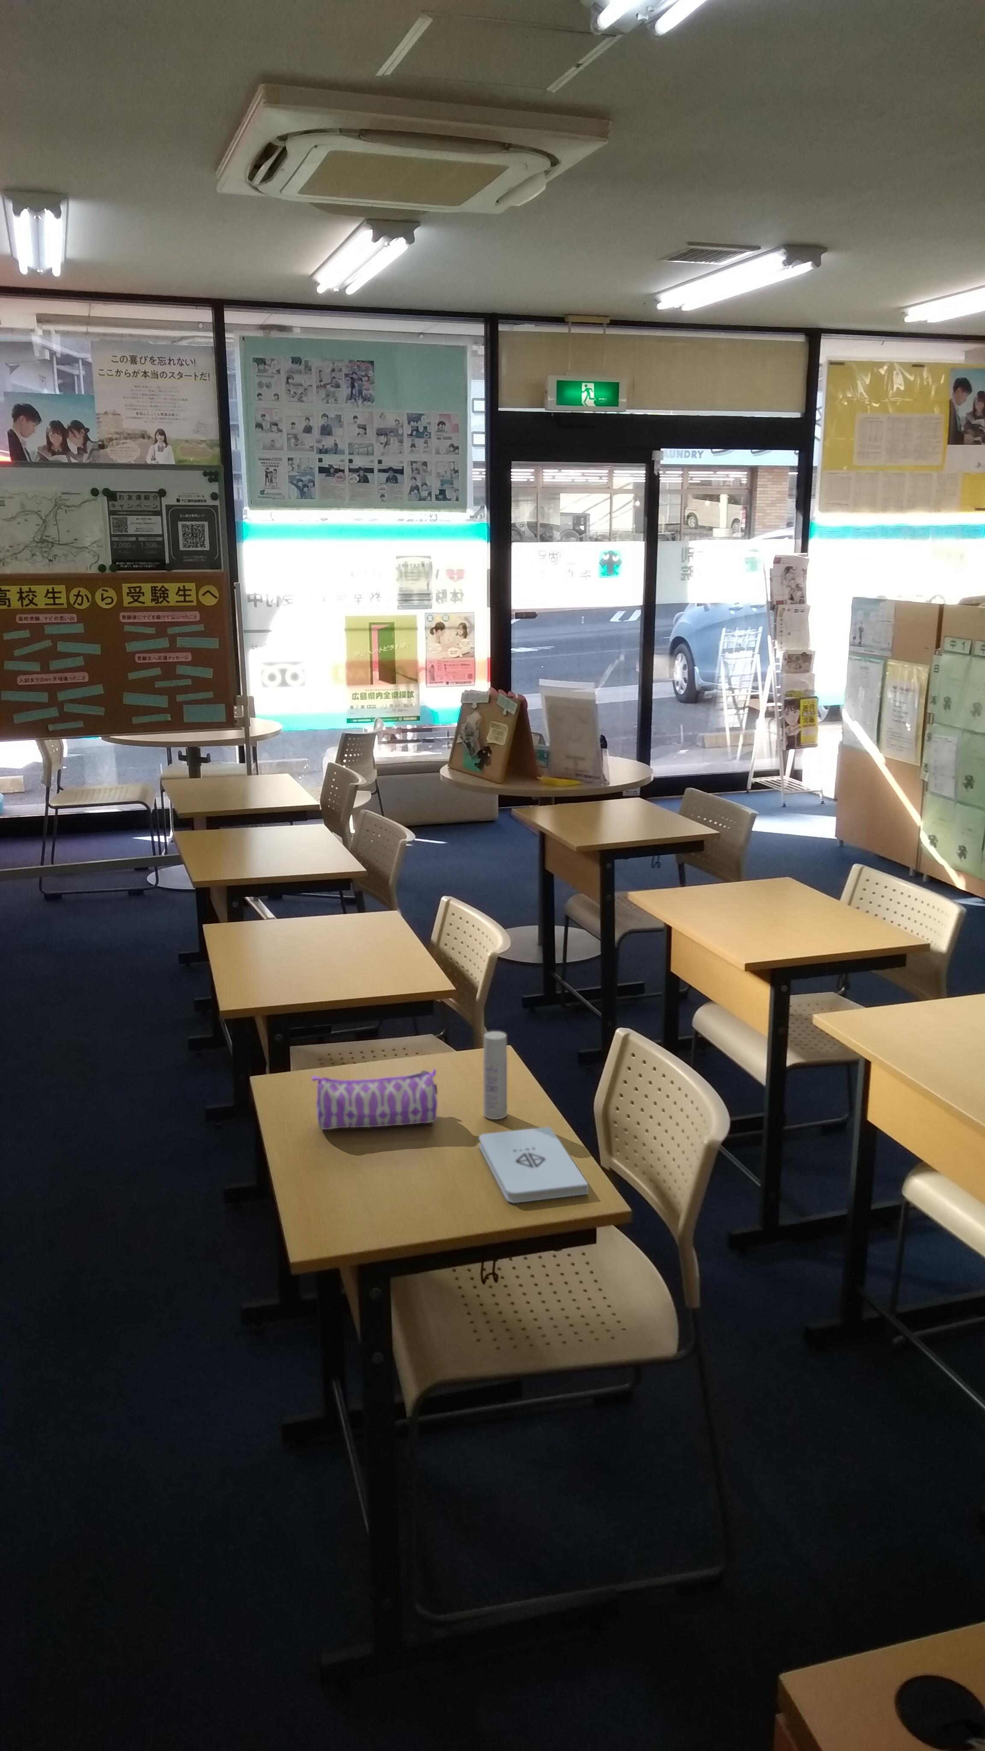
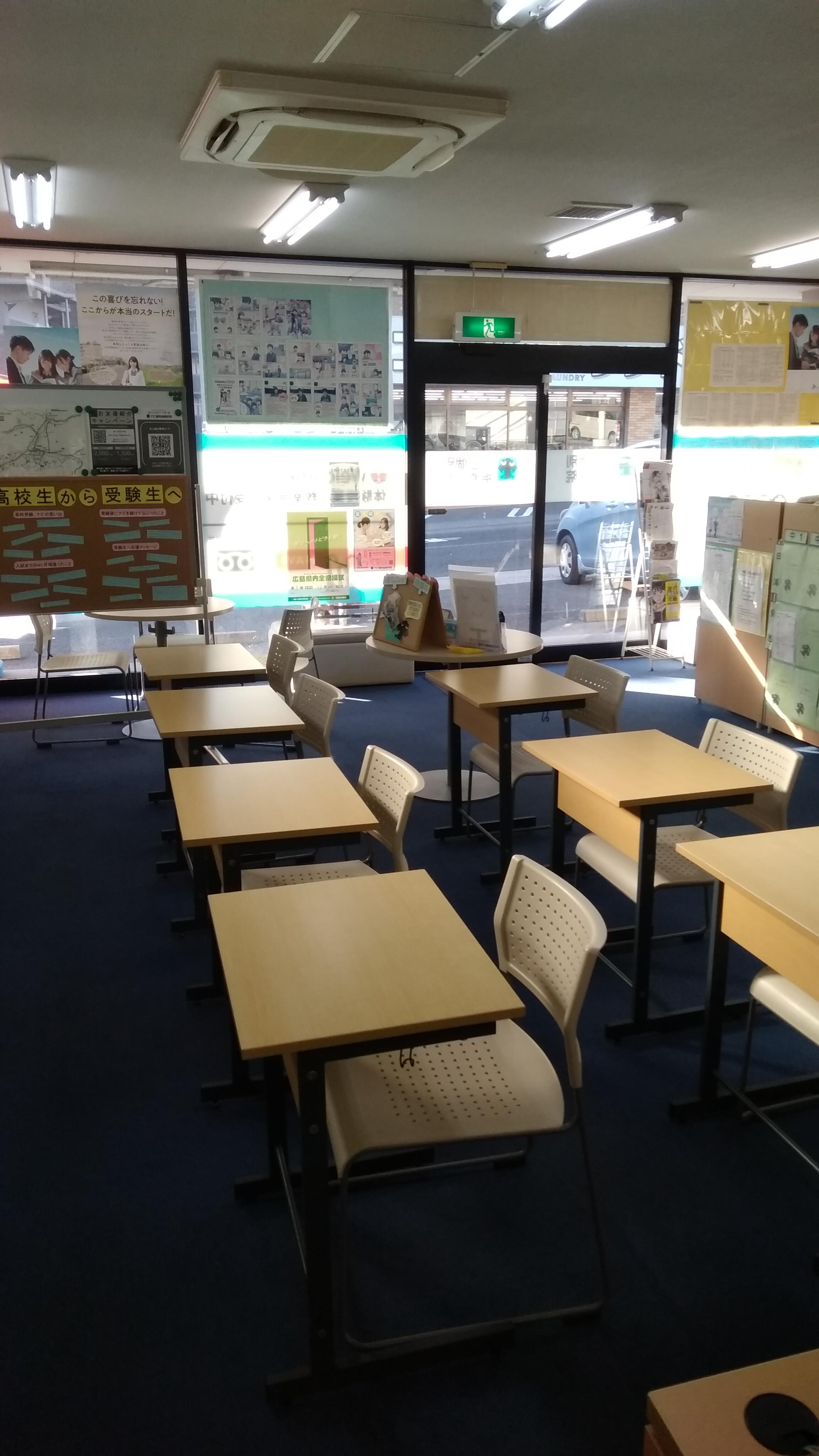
- notepad [479,1127,588,1204]
- bottle [483,1031,508,1120]
- pencil case [311,1068,438,1130]
